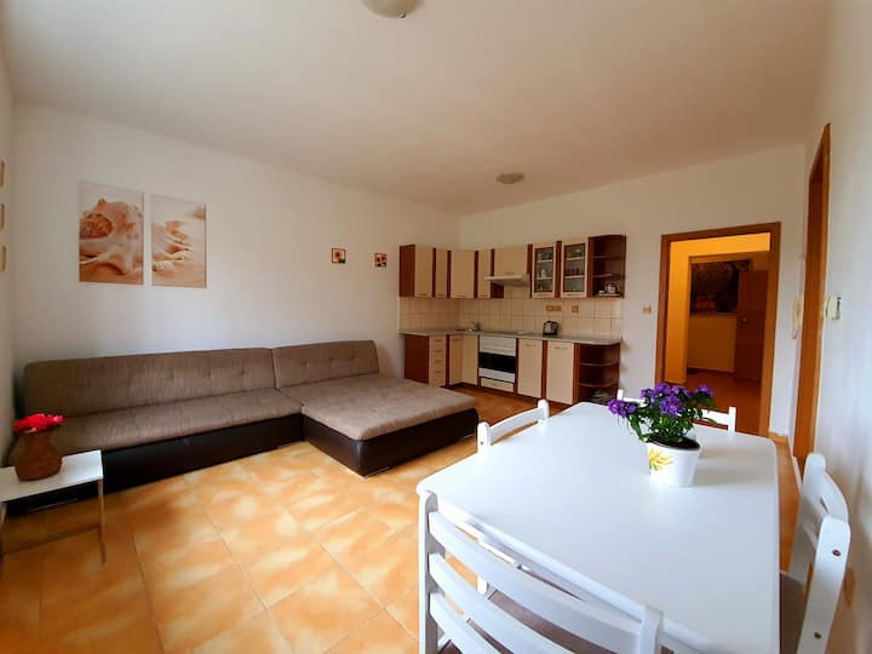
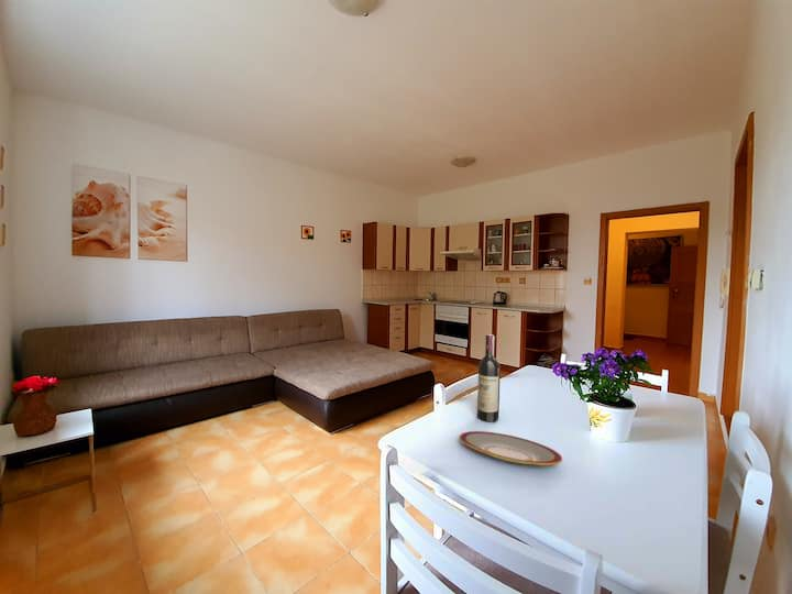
+ plate [459,430,563,466]
+ wine bottle [476,333,502,424]
